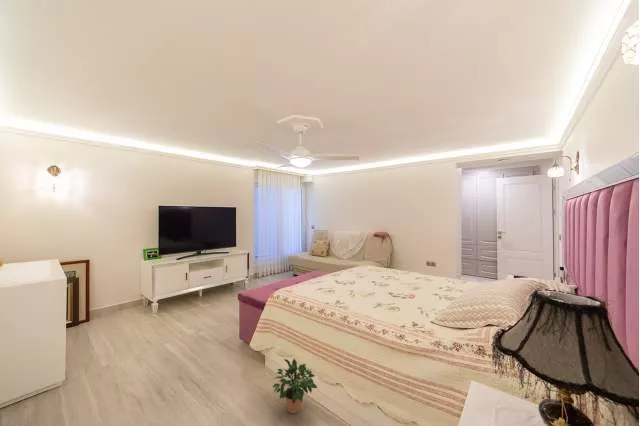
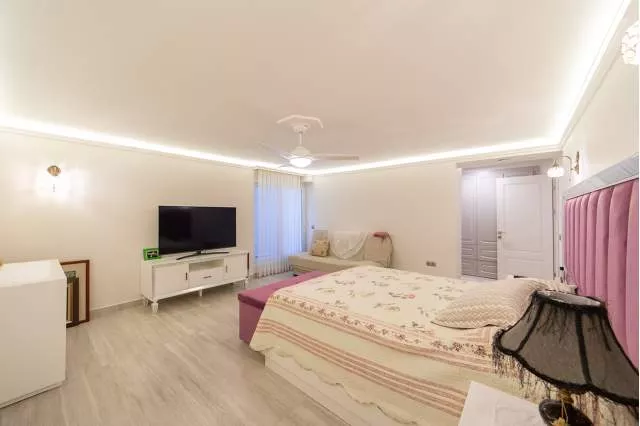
- potted plant [271,357,318,414]
